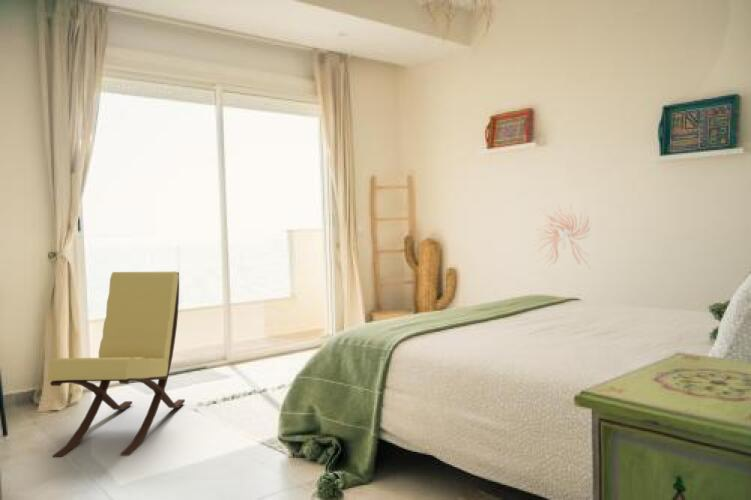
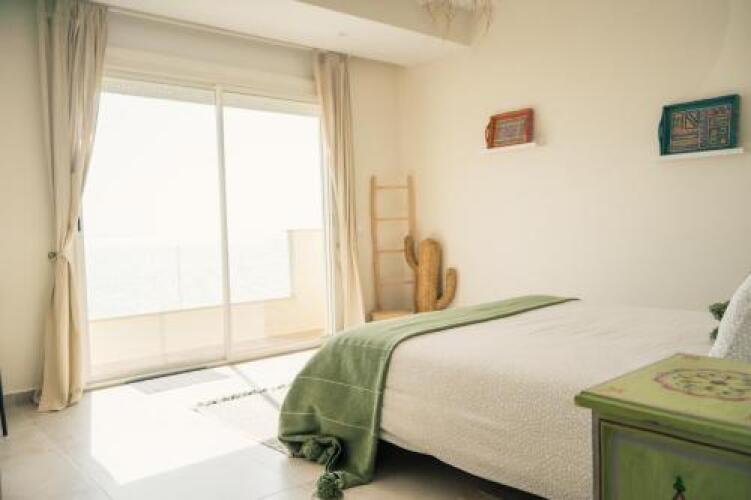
- lounge chair [47,270,186,458]
- wall sculpture [531,202,592,271]
